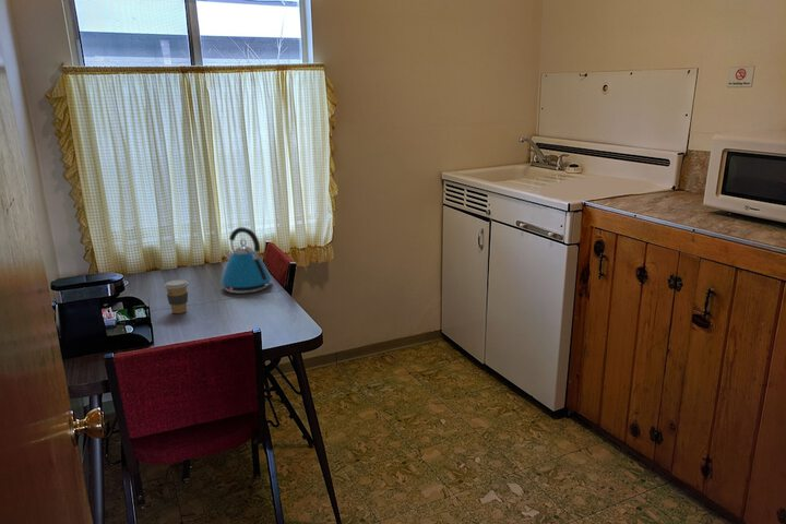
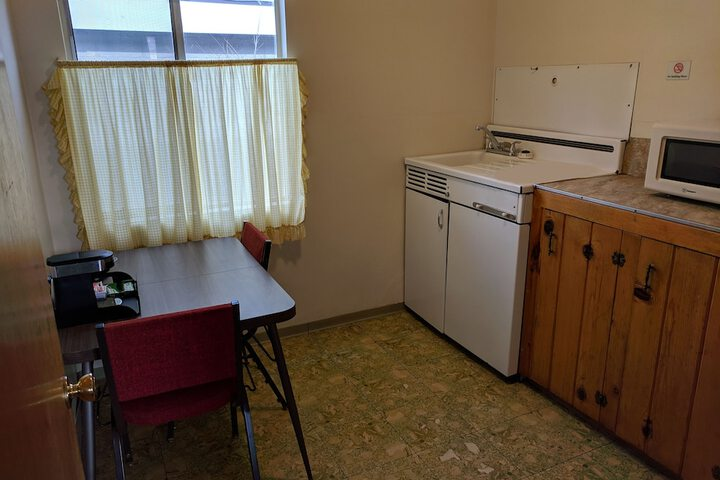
- kettle [221,226,272,295]
- coffee cup [164,278,190,314]
